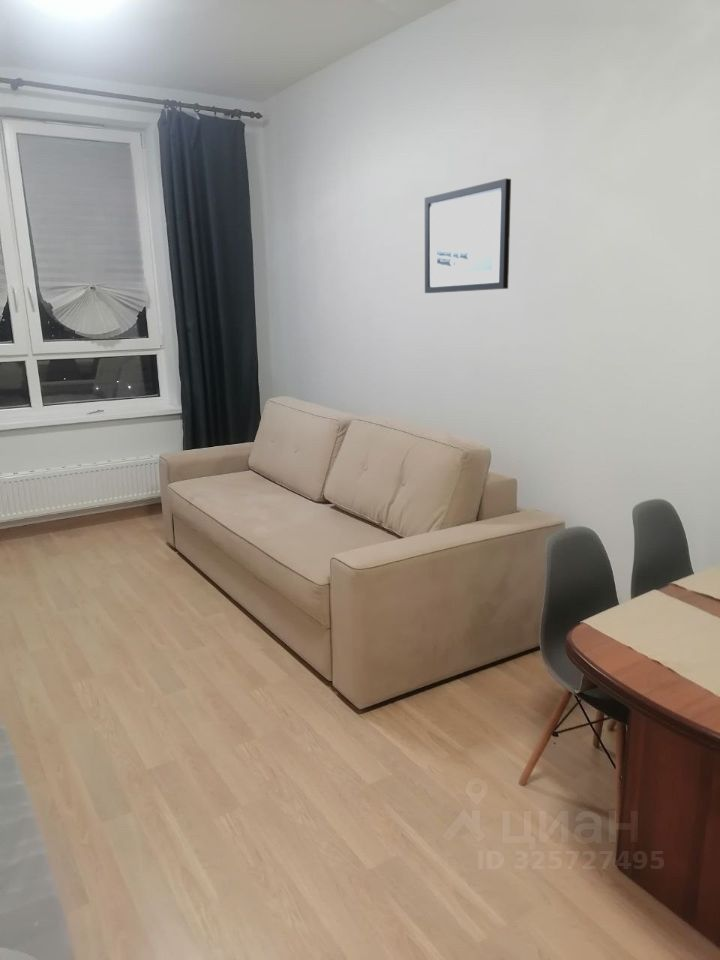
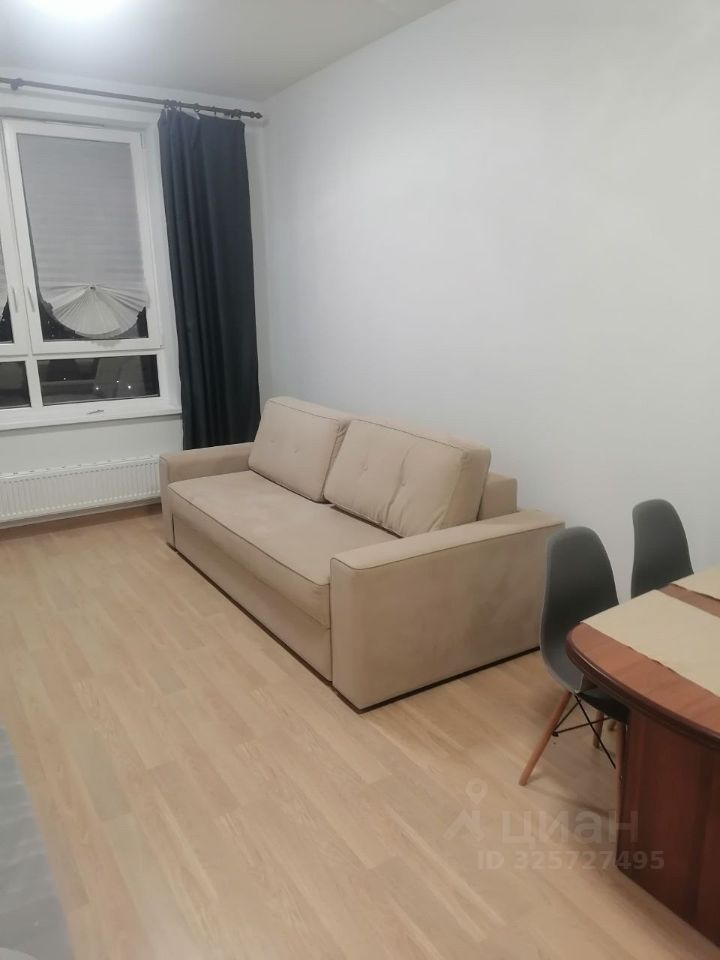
- wall art [424,177,512,294]
